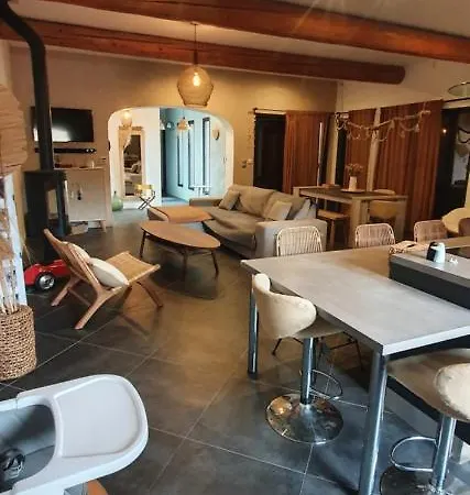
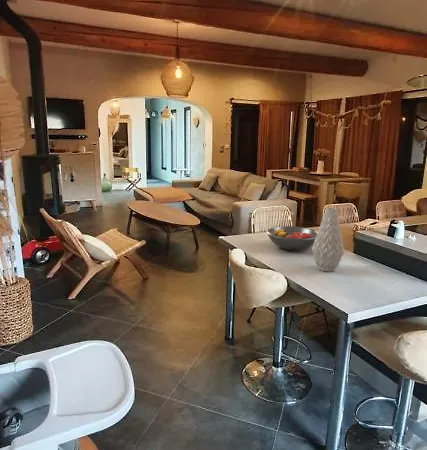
+ vase [311,207,345,273]
+ fruit bowl [266,225,318,251]
